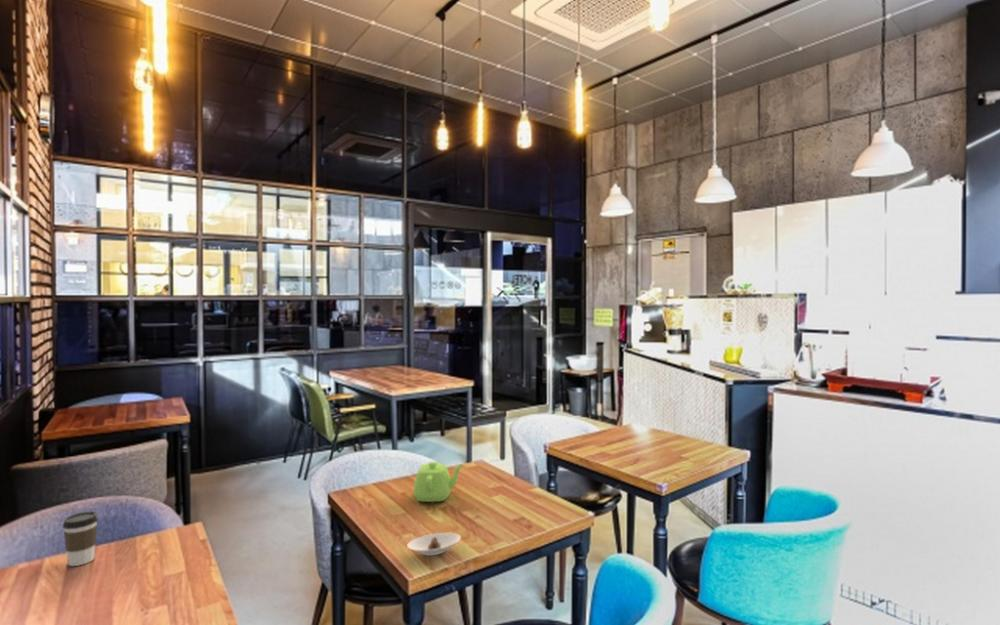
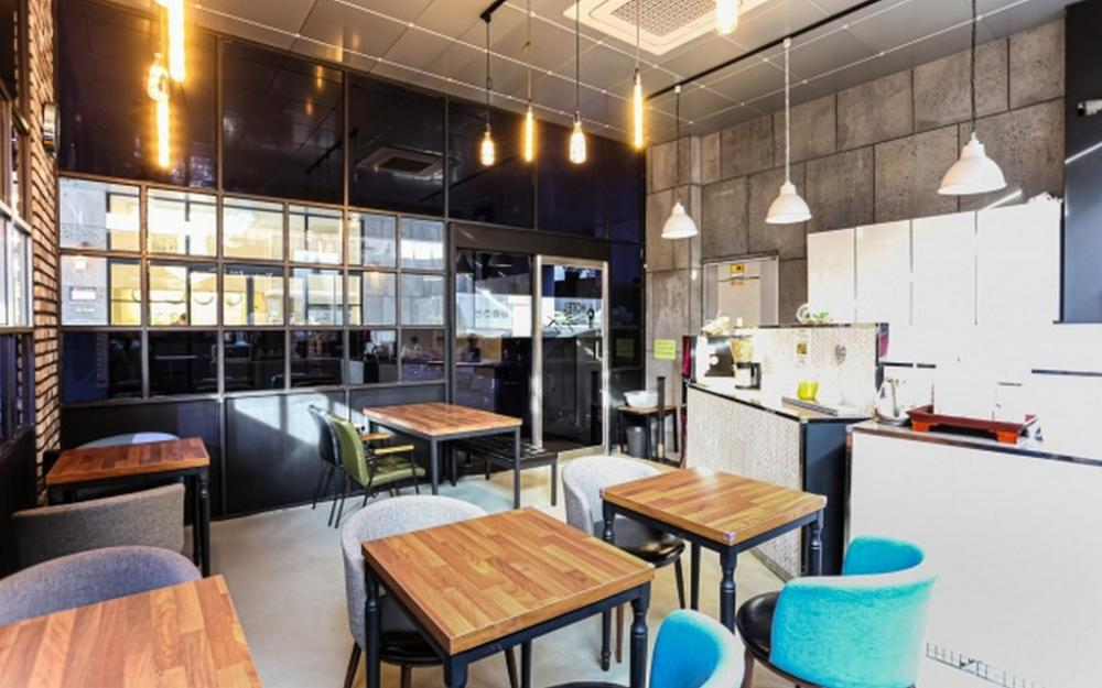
- teapot [413,460,465,503]
- saucer [406,532,462,556]
- coffee cup [62,510,99,567]
